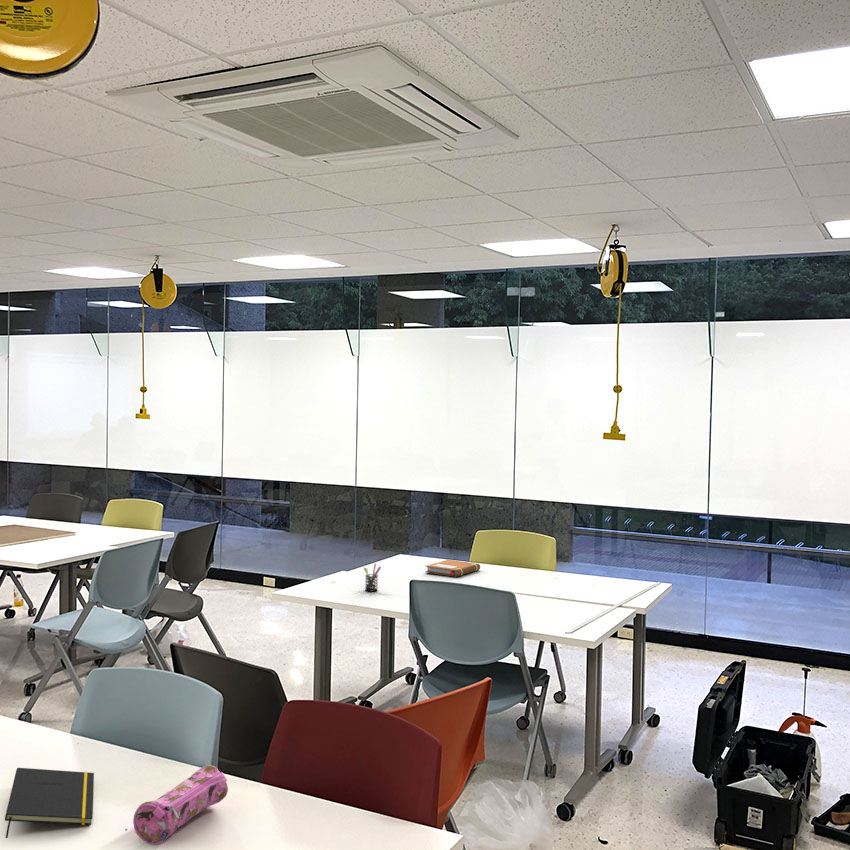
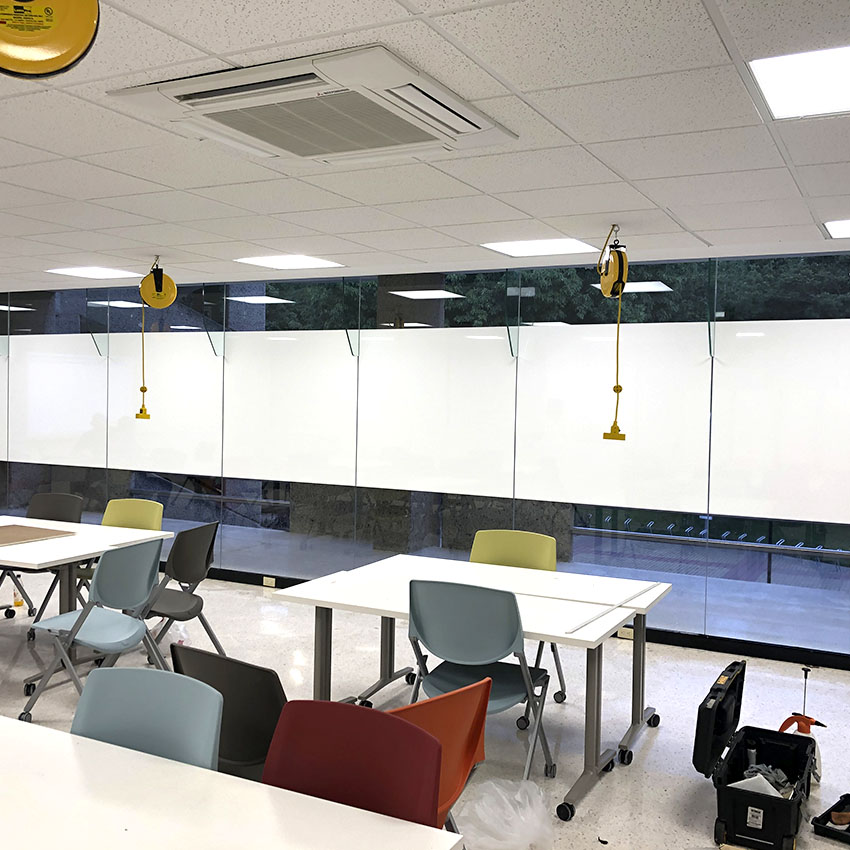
- notebook [424,559,481,578]
- notepad [4,767,95,839]
- pen holder [363,563,382,593]
- pencil case [132,764,229,846]
